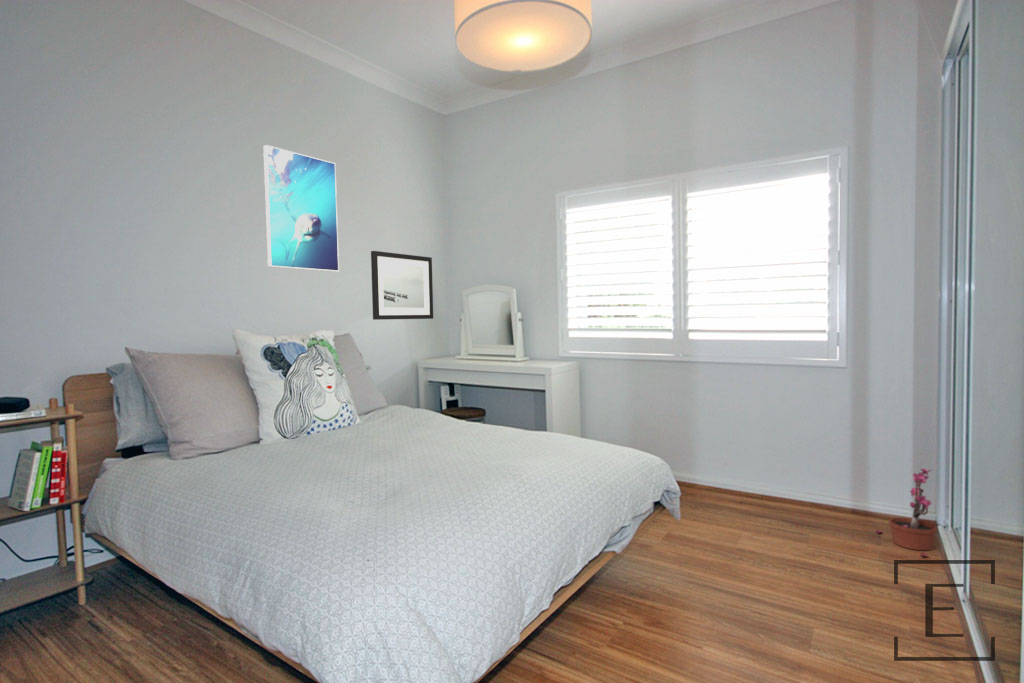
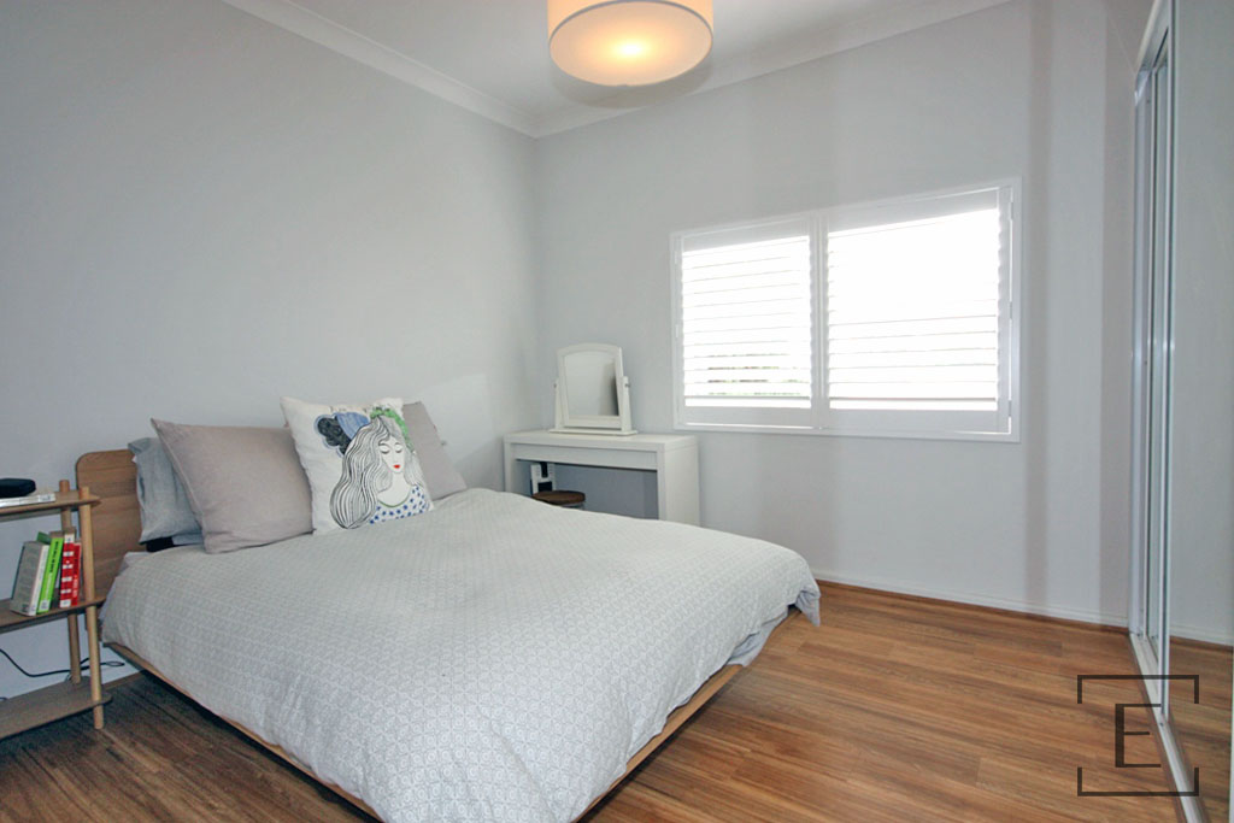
- potted plant [875,468,939,557]
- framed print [262,144,340,273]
- wall art [370,250,434,321]
